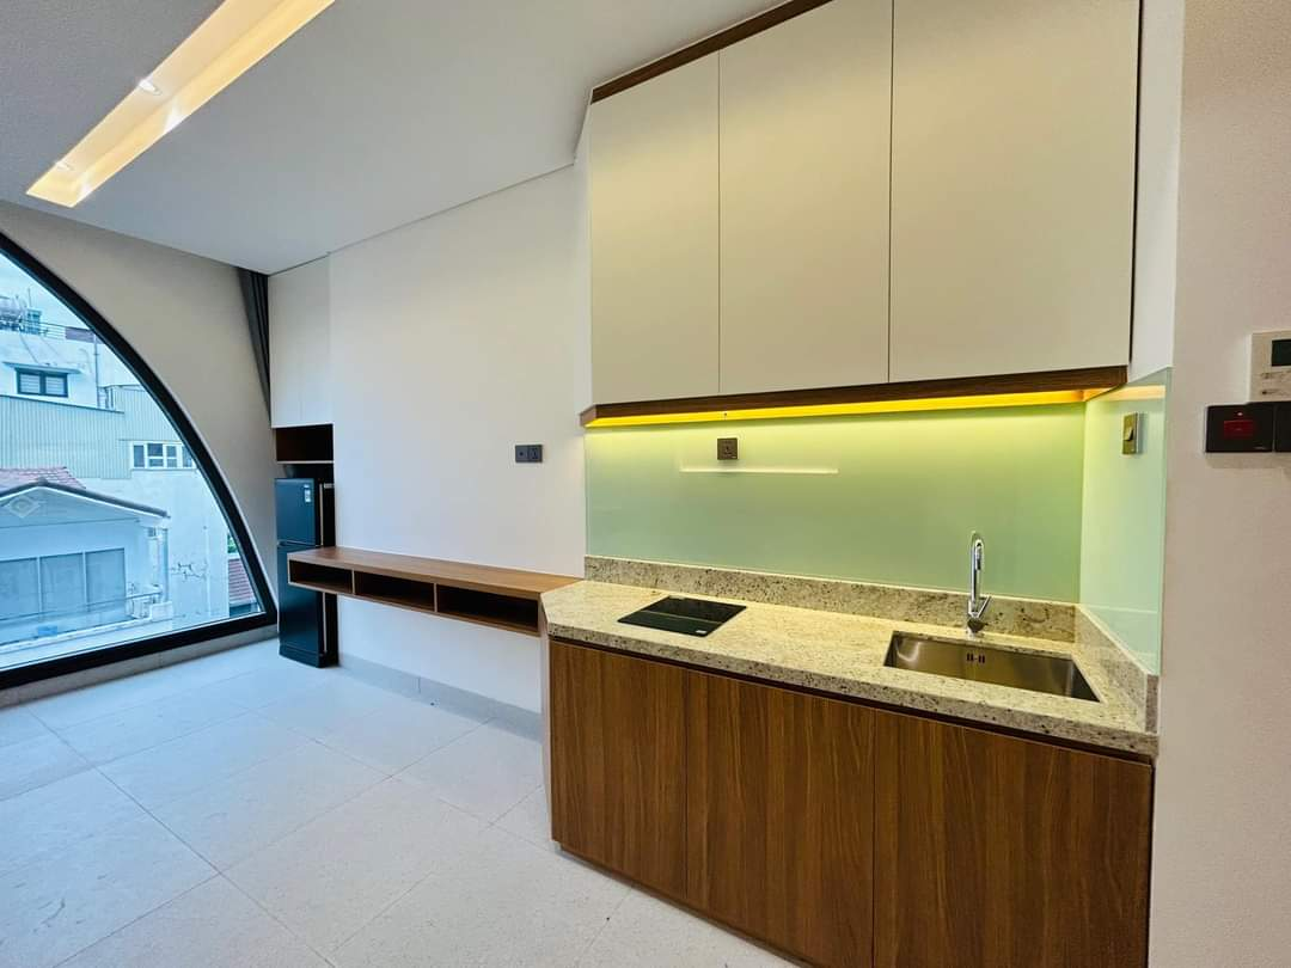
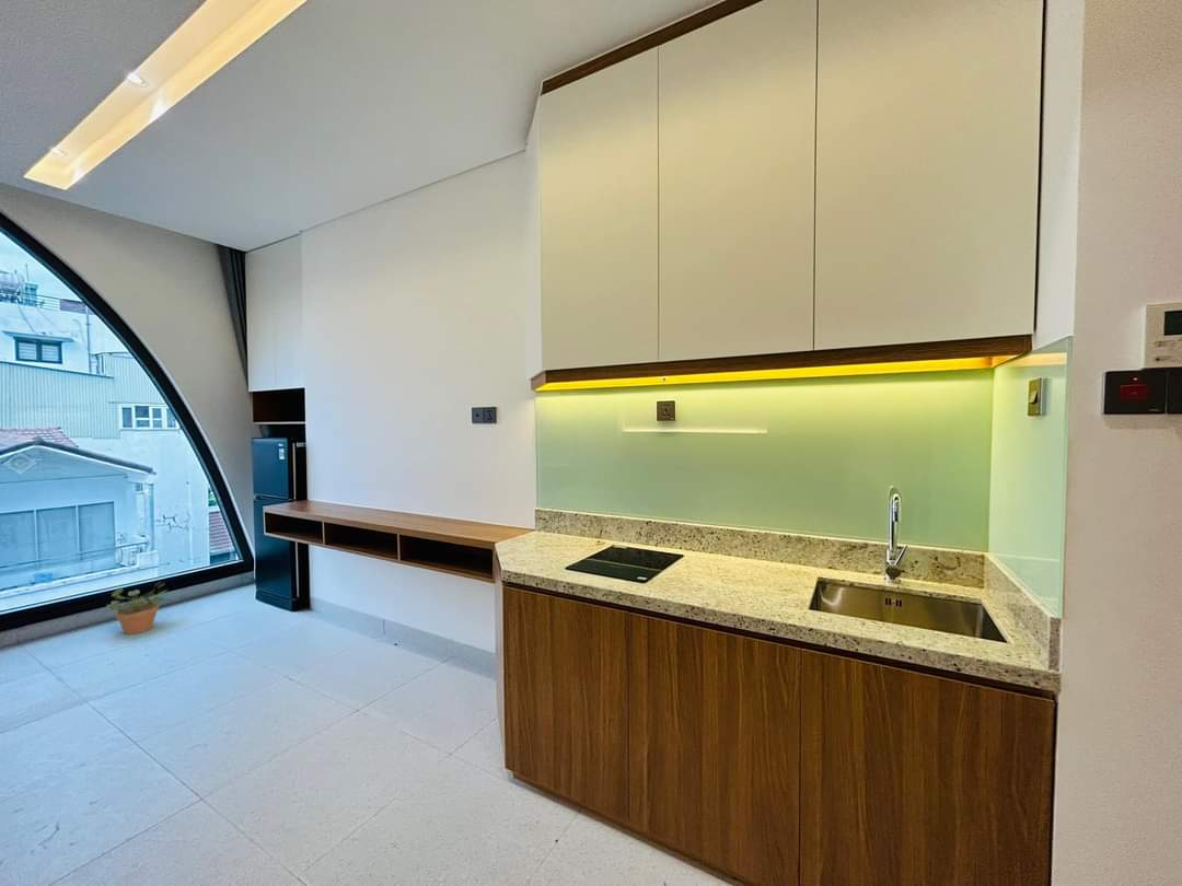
+ potted plant [106,582,174,636]
